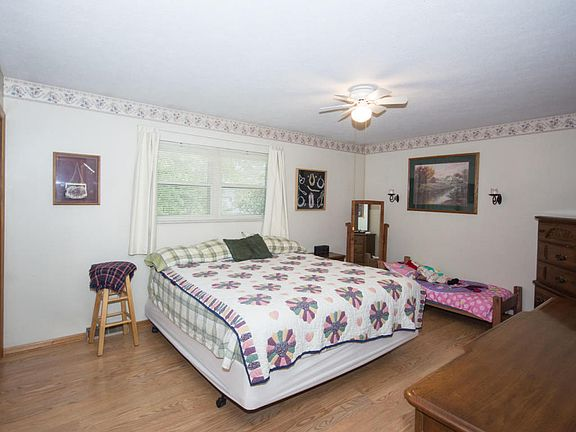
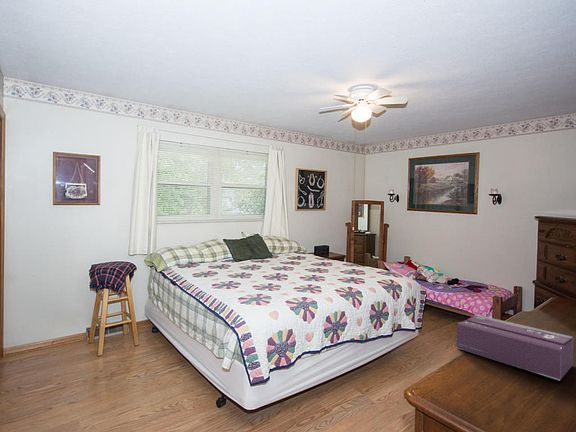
+ tissue box [456,314,574,381]
